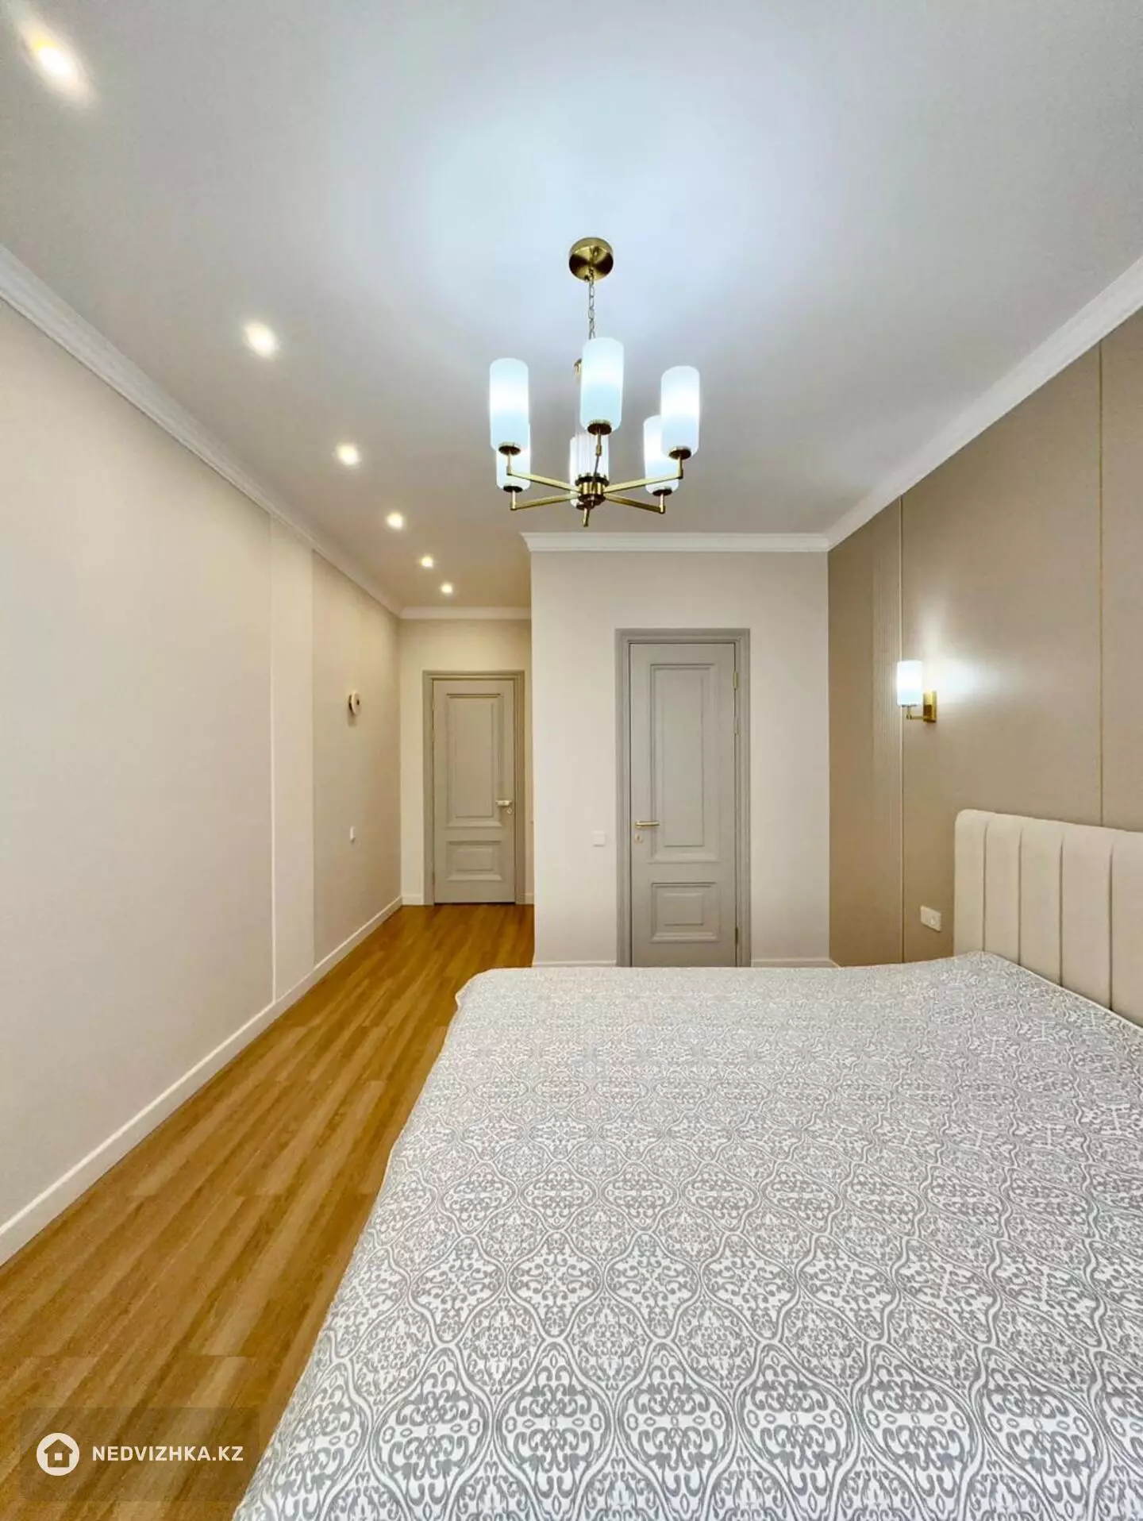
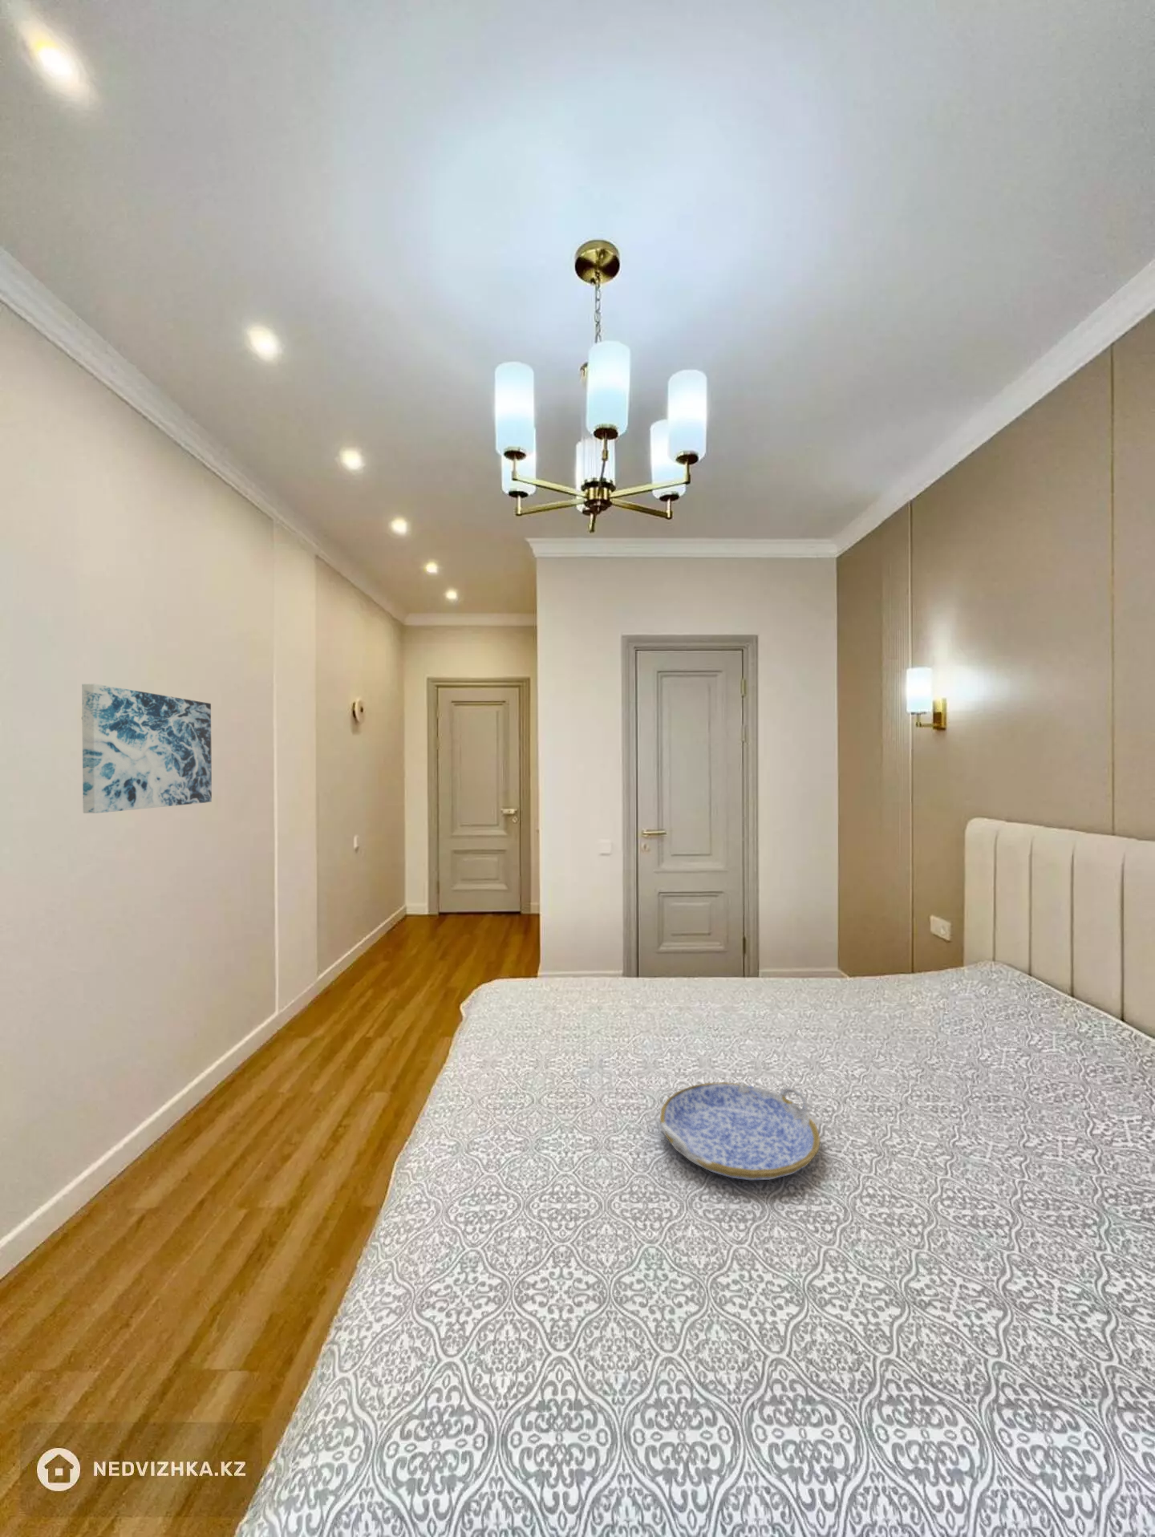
+ wall art [81,683,212,814]
+ serving tray [659,1081,821,1180]
